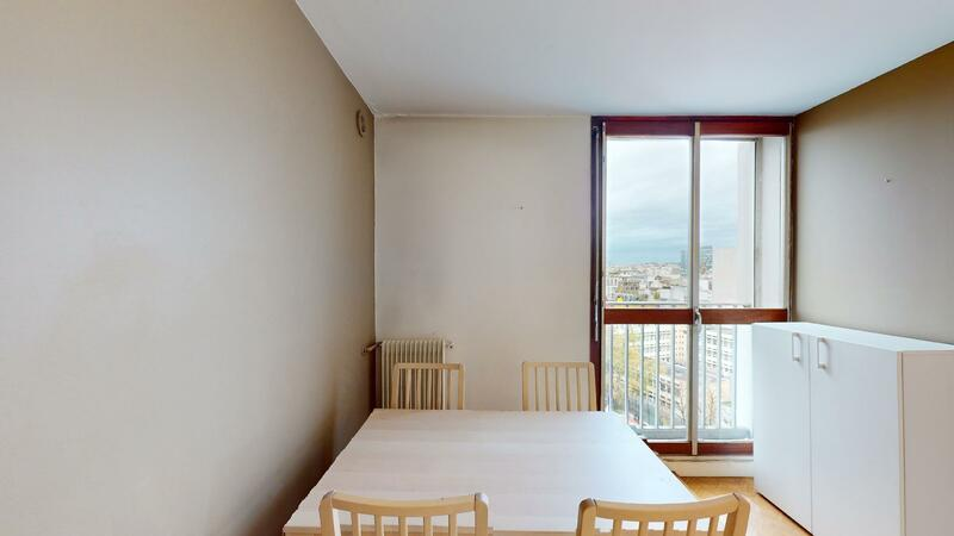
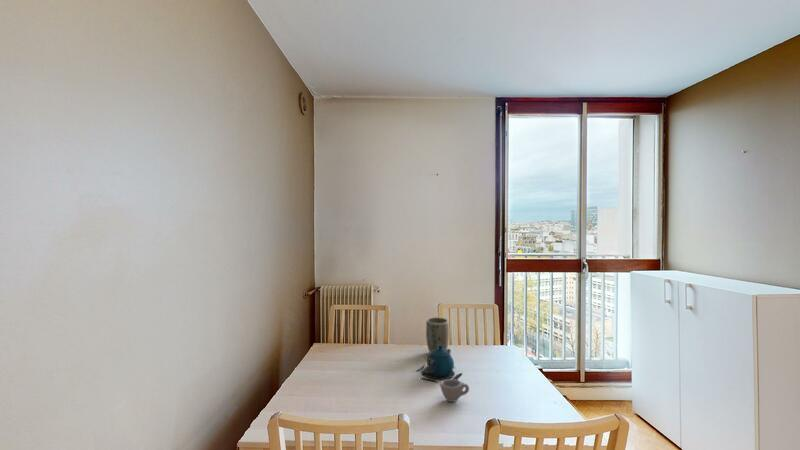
+ cup [439,378,470,403]
+ plant pot [425,316,450,354]
+ teapot [416,344,463,384]
